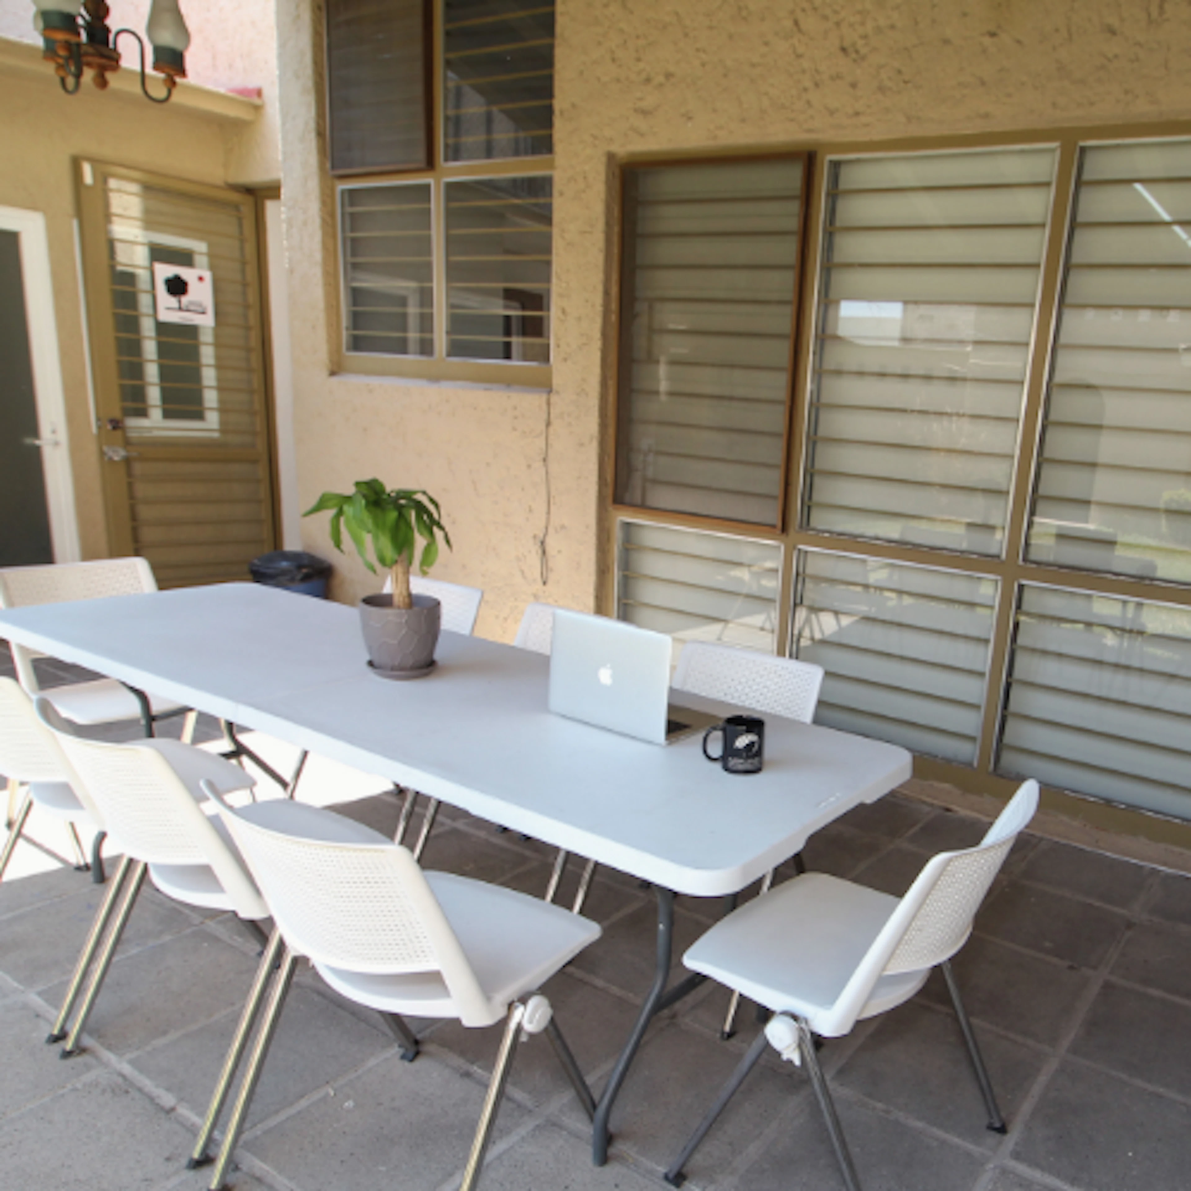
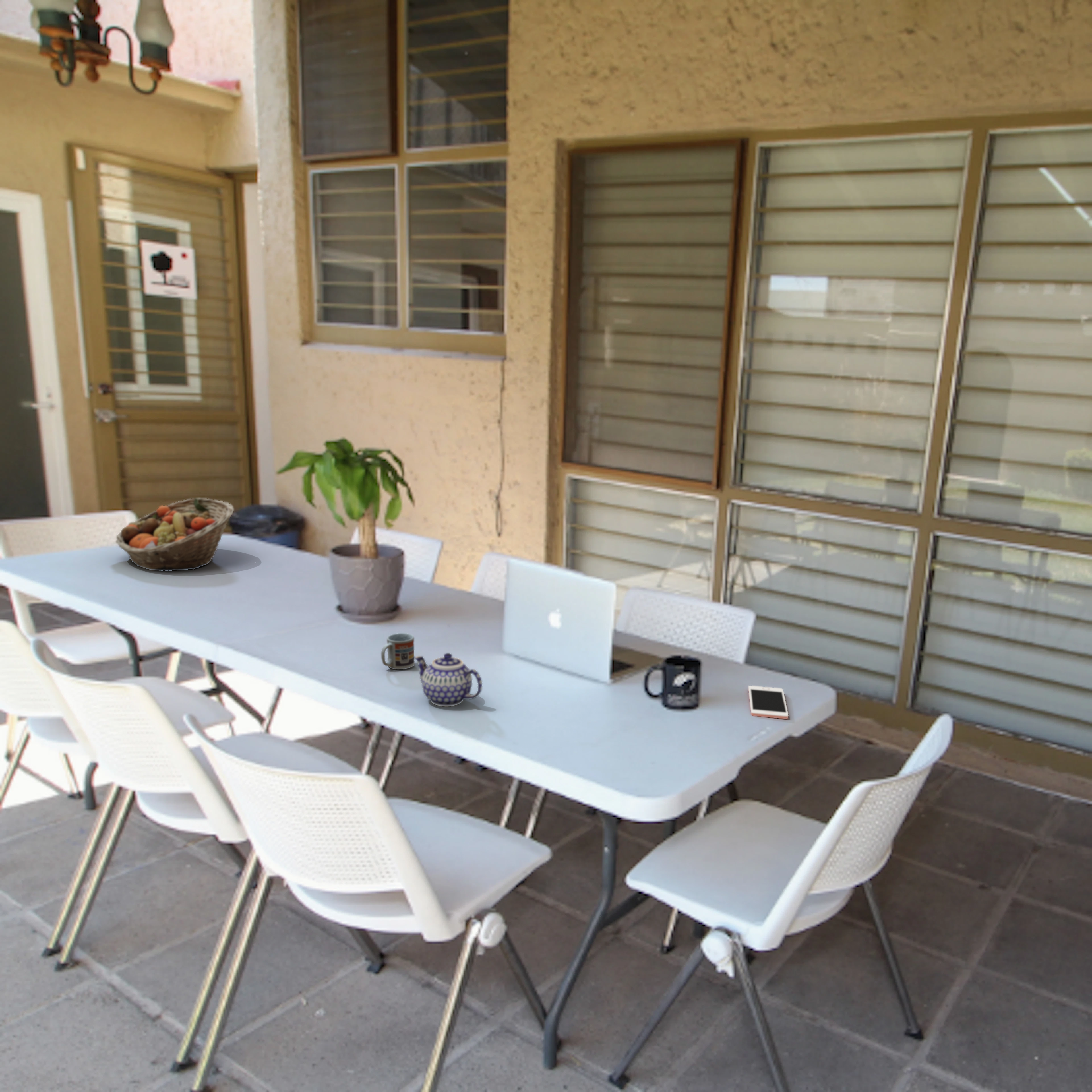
+ cell phone [748,685,789,719]
+ cup [381,633,415,670]
+ teapot [414,653,483,707]
+ fruit basket [115,498,234,571]
